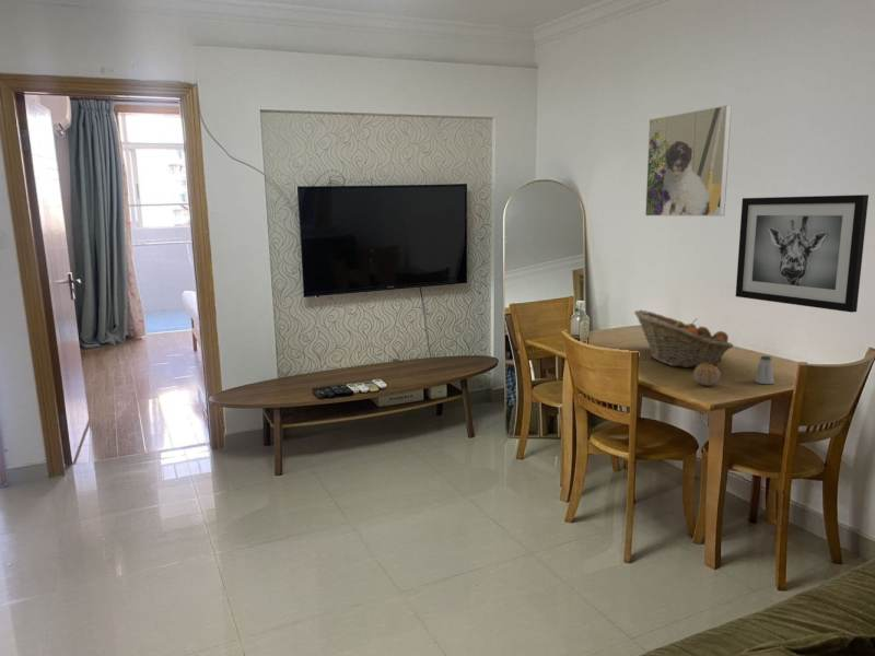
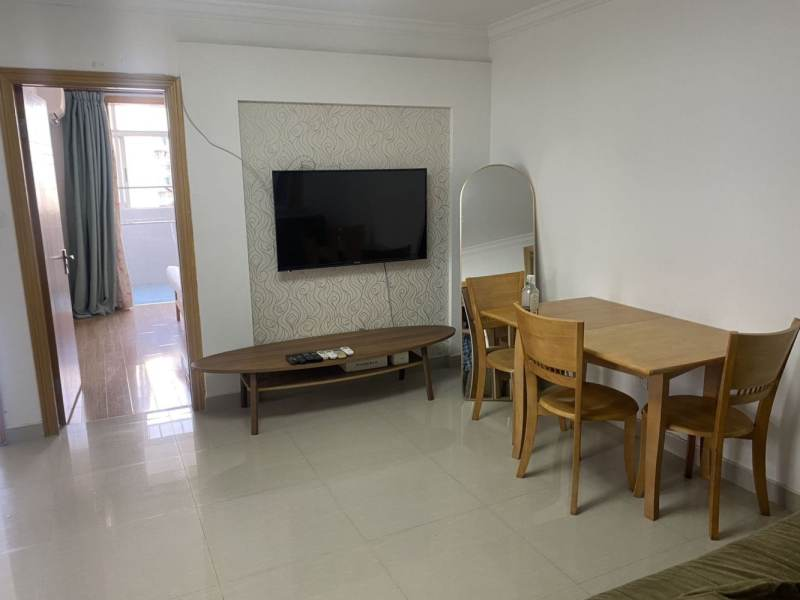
- saltshaker [752,355,775,385]
- wall art [735,194,870,314]
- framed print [644,104,733,216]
- fruit basket [633,308,734,368]
- fruit [692,363,722,387]
